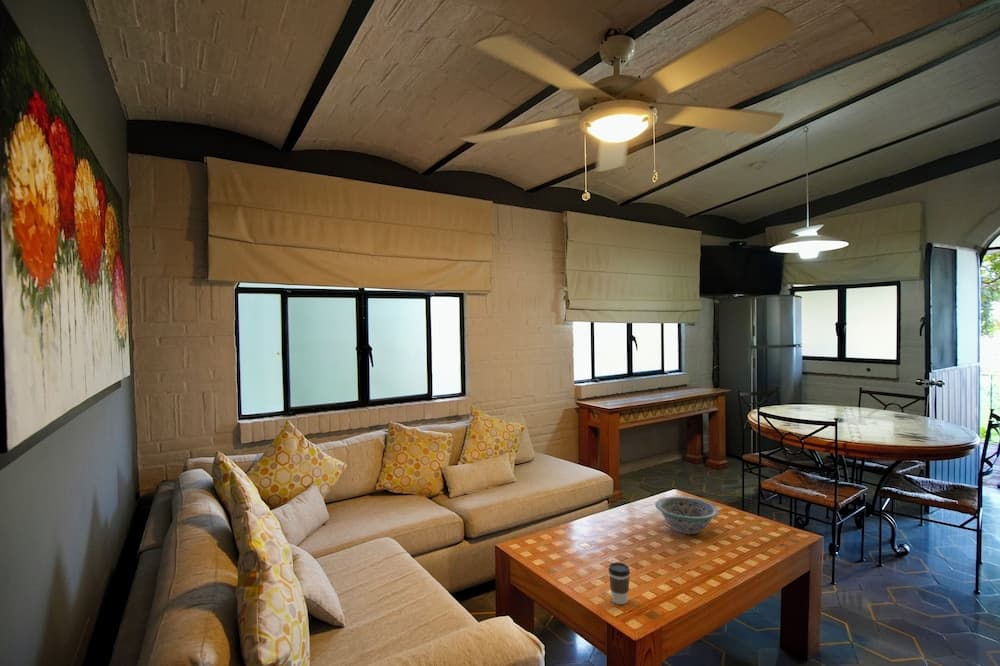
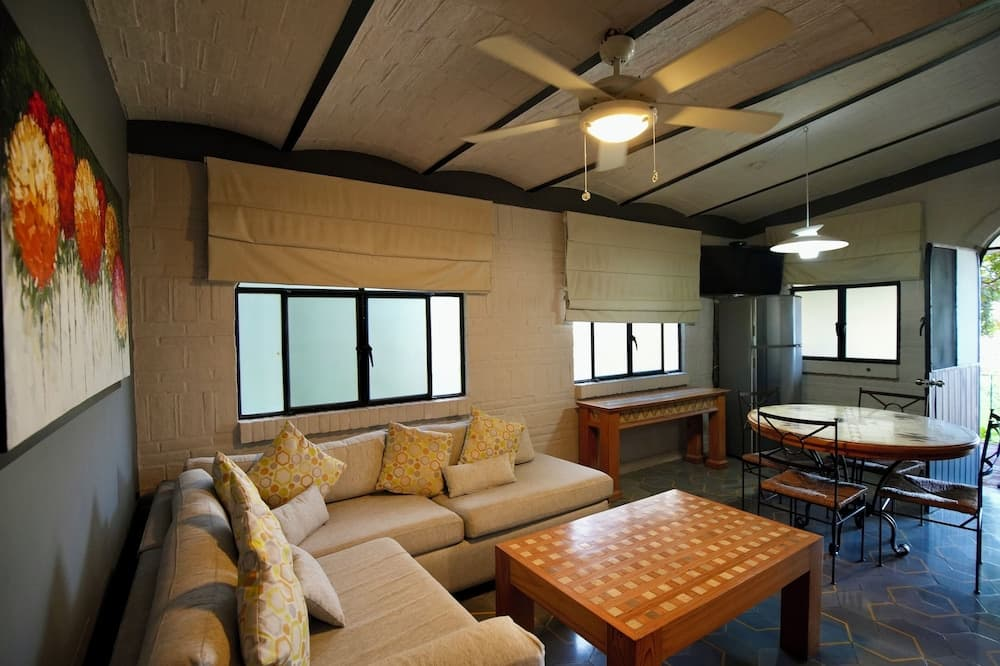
- decorative bowl [654,496,720,535]
- coffee cup [608,561,631,605]
